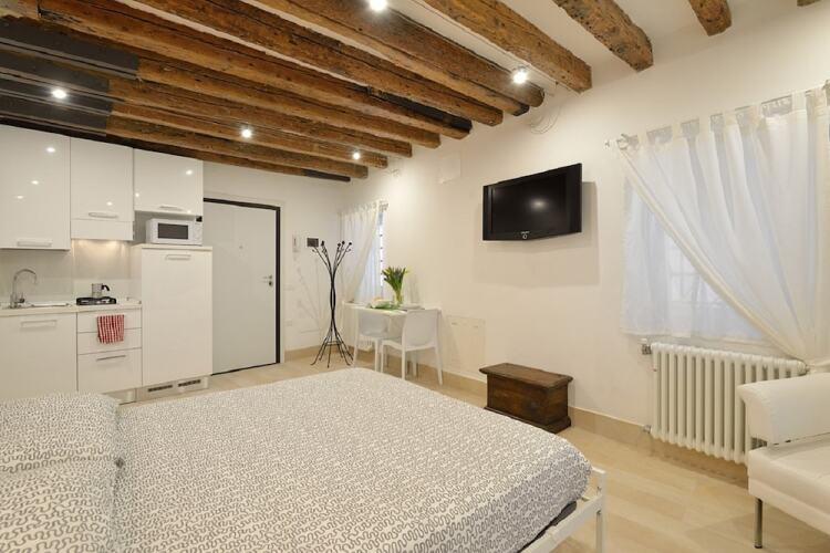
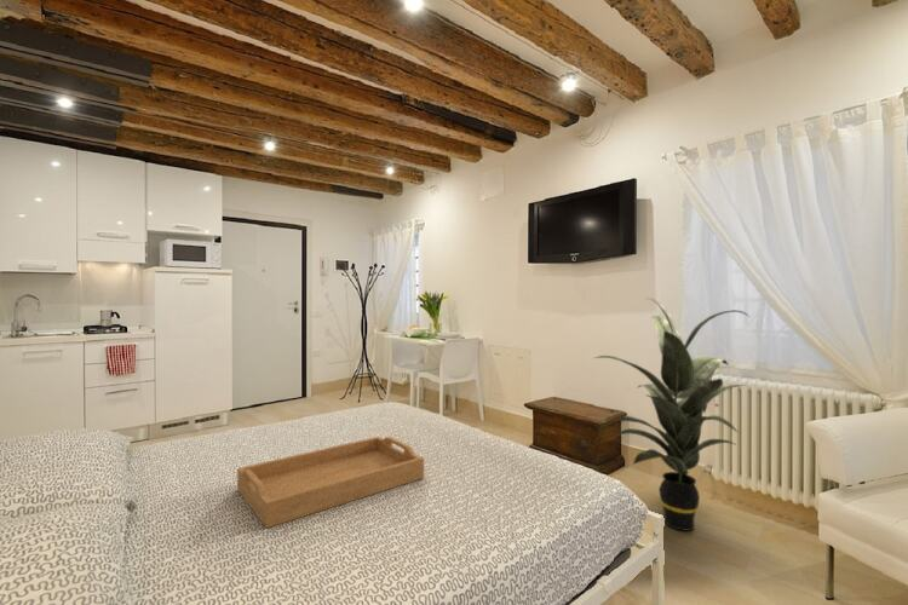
+ indoor plant [593,296,751,532]
+ serving tray [236,436,425,529]
